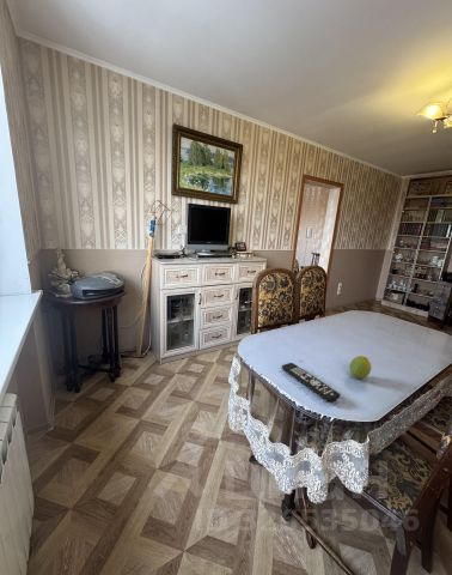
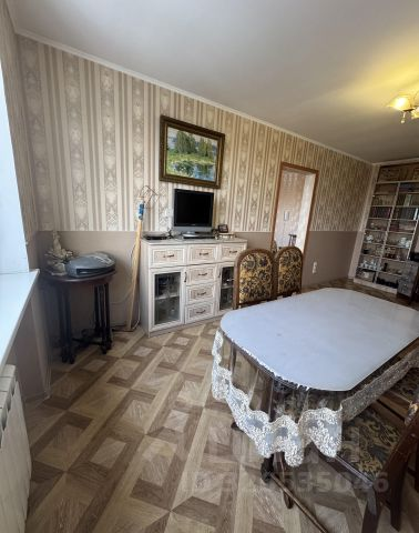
- fruit [348,355,372,380]
- remote control [281,362,341,404]
